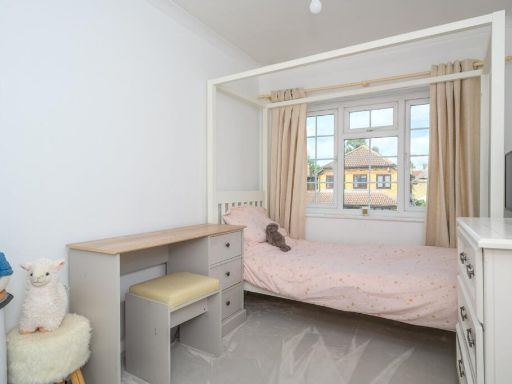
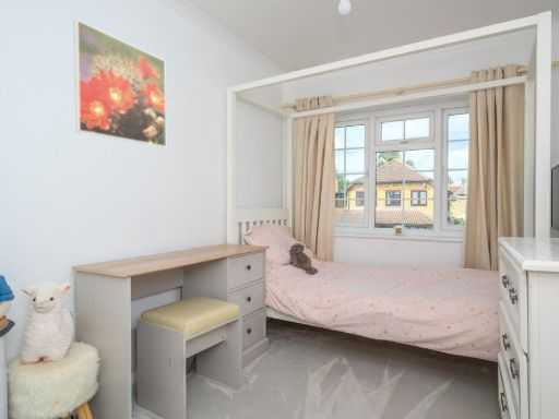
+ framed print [72,19,167,148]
